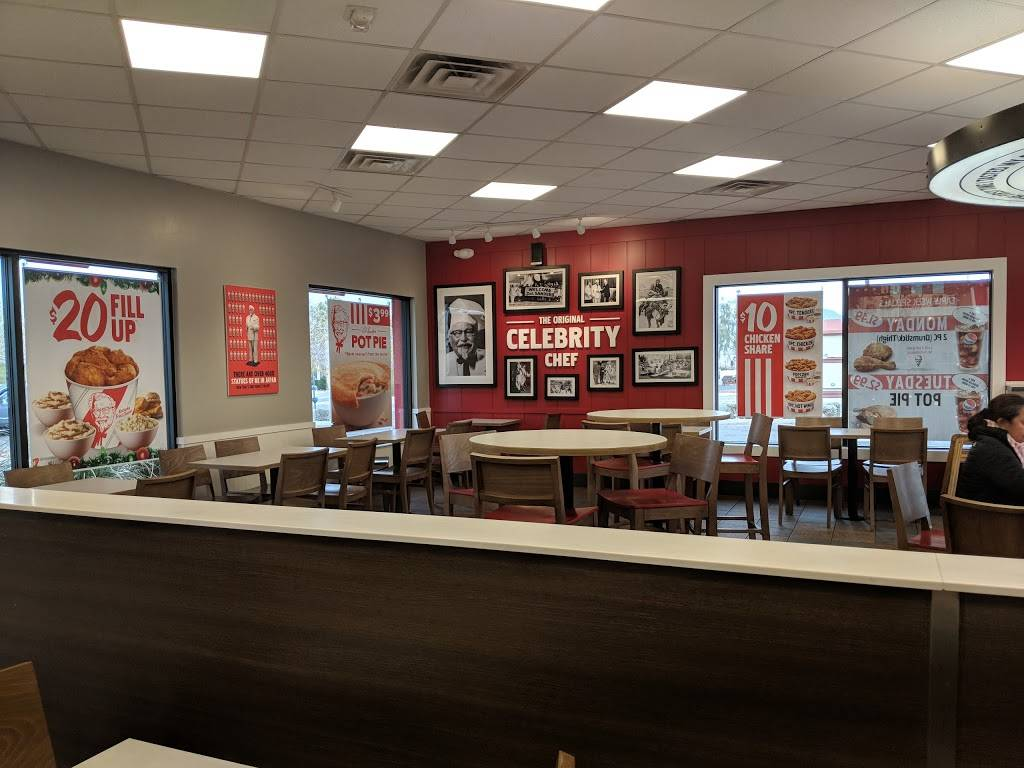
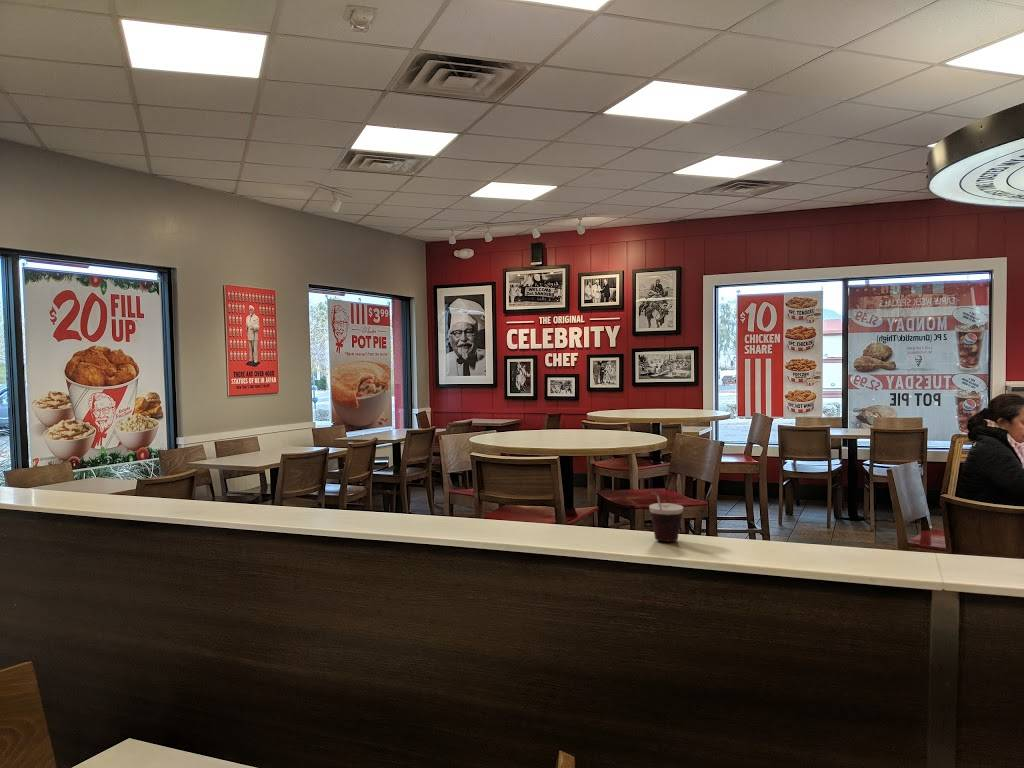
+ cup [648,490,684,542]
